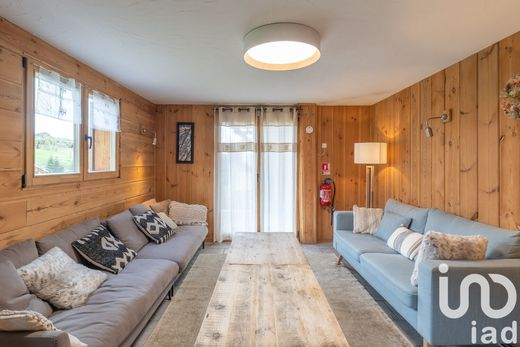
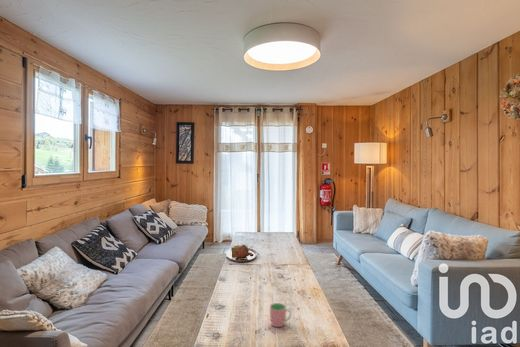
+ serving tray [225,244,258,263]
+ cup [269,302,292,328]
